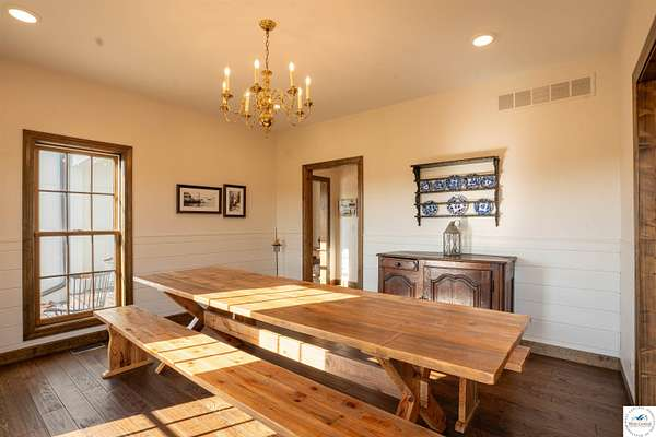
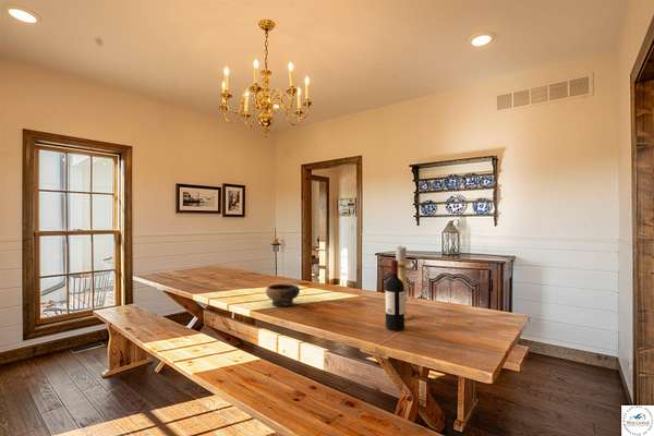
+ candle holder [393,245,413,320]
+ wine bottle [385,259,405,331]
+ bowl [265,283,301,307]
